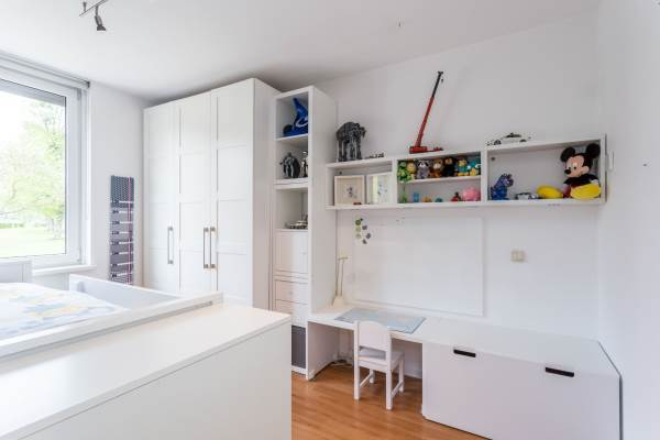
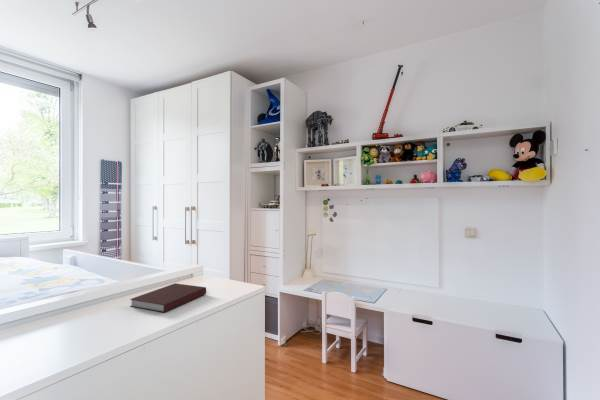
+ notebook [129,282,207,313]
